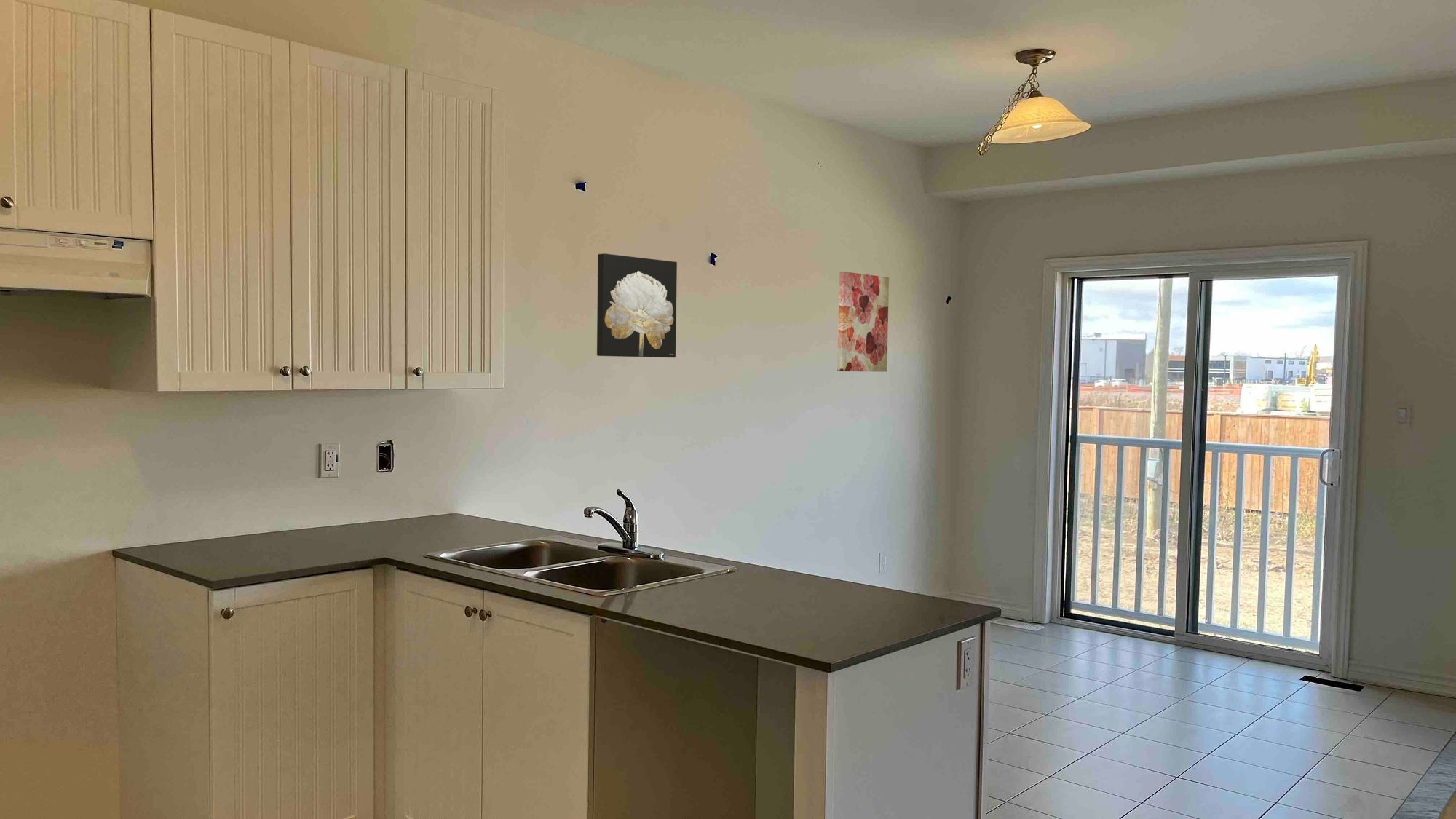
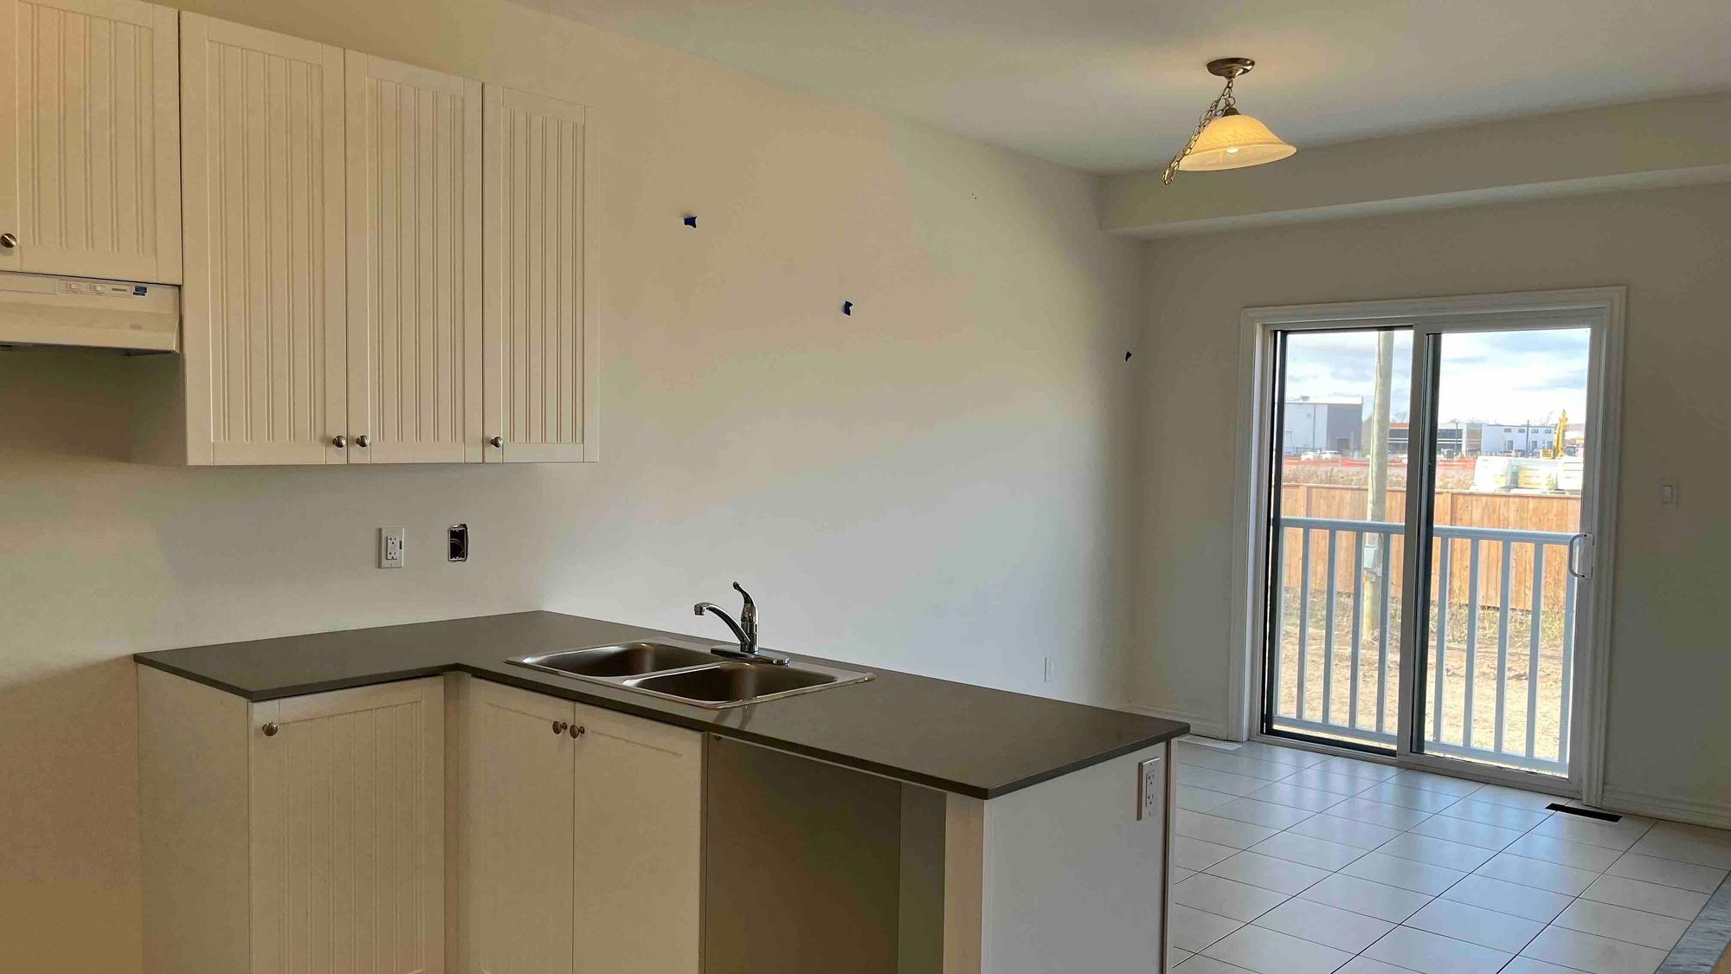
- wall art [596,253,678,358]
- wall art [836,271,890,373]
